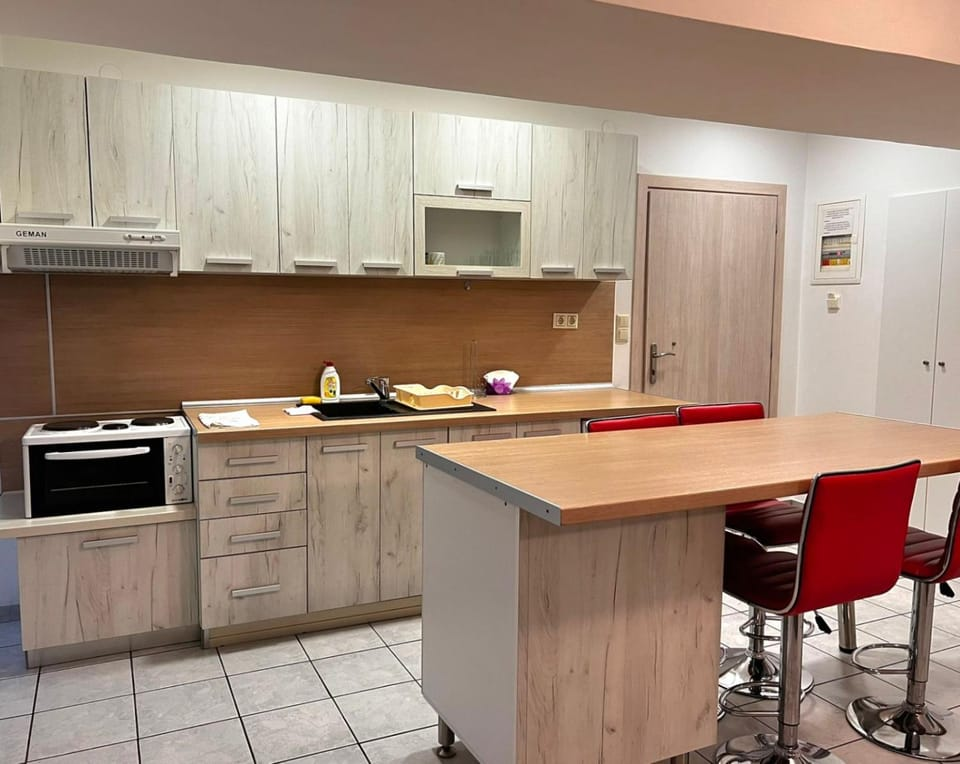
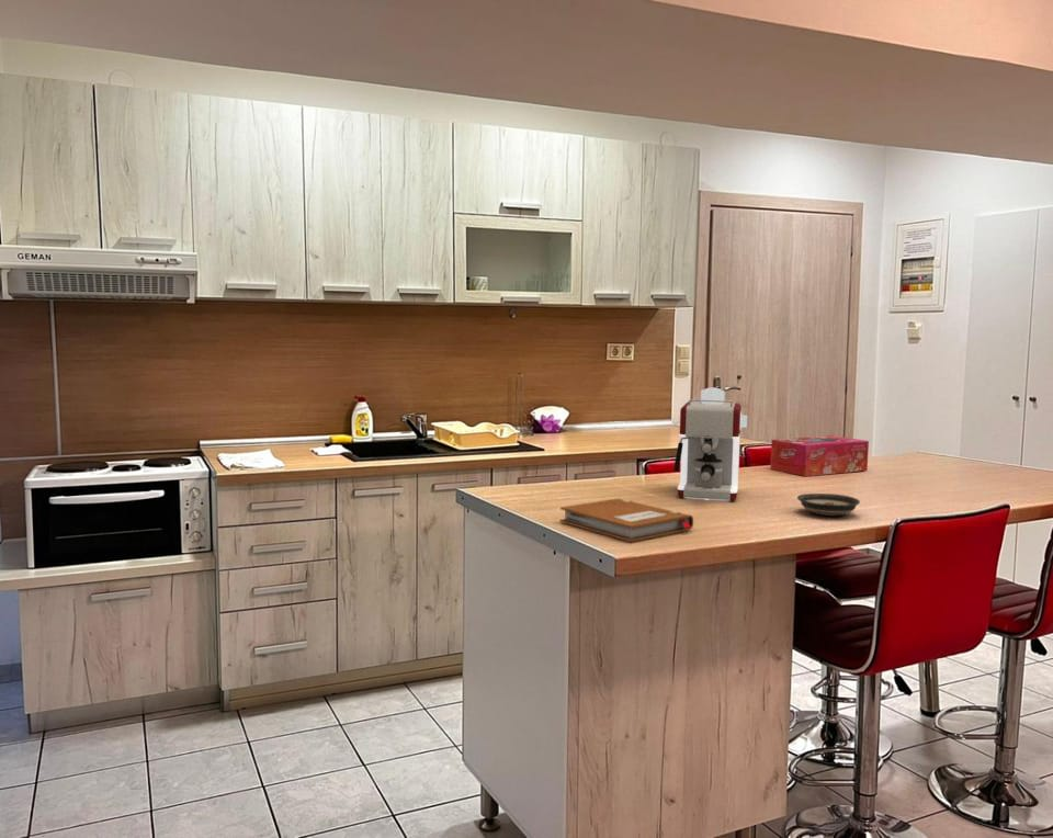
+ notebook [559,498,694,543]
+ saucer [796,492,861,517]
+ tissue box [769,434,870,477]
+ coffee maker [672,386,748,501]
